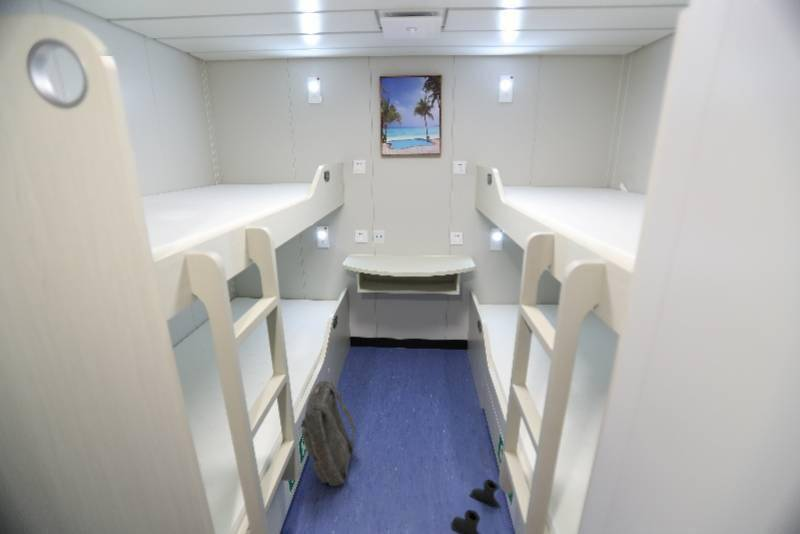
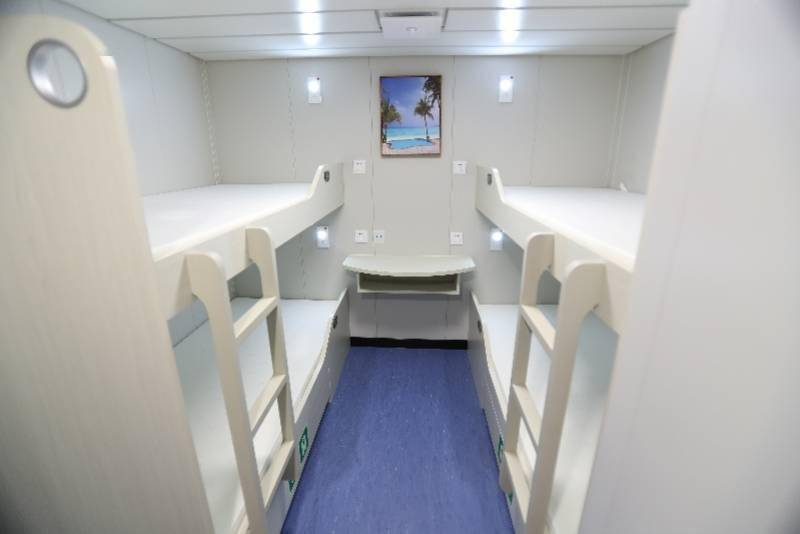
- boots [450,478,501,534]
- backpack [300,380,356,487]
